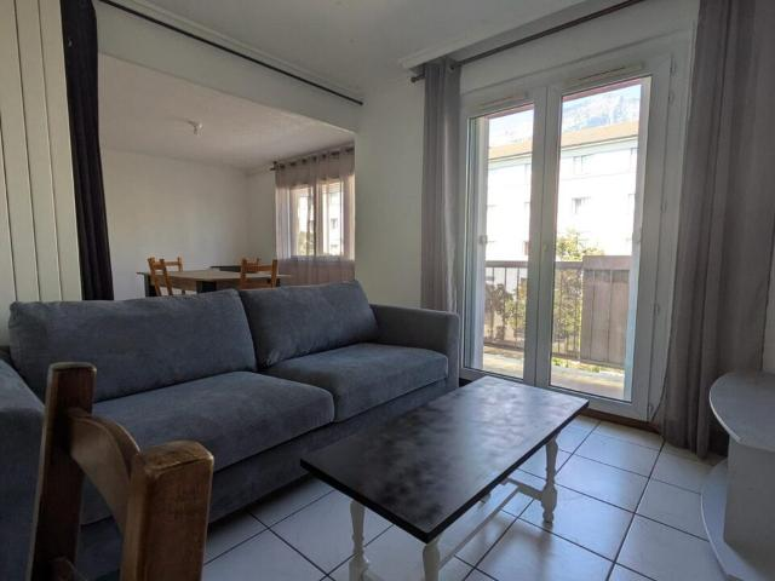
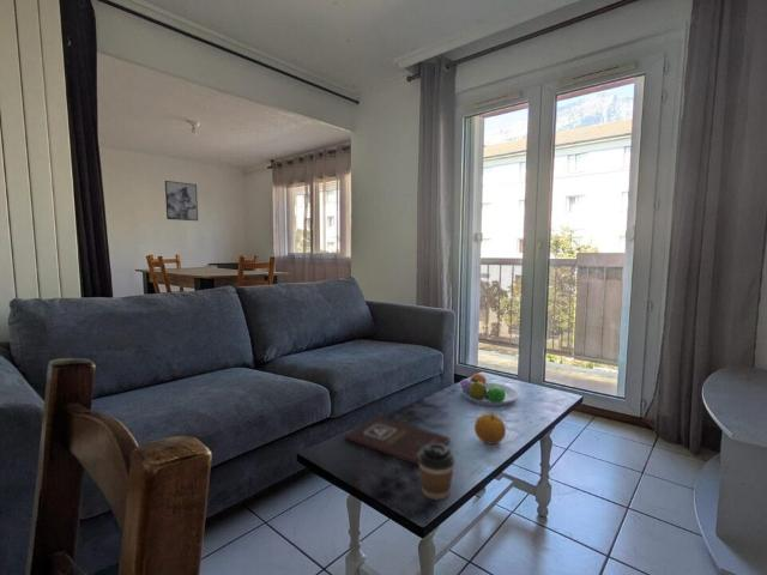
+ coffee cup [418,443,457,501]
+ fruit bowl [459,371,519,407]
+ book [344,416,452,467]
+ wall art [164,180,199,222]
+ fruit [473,412,507,446]
